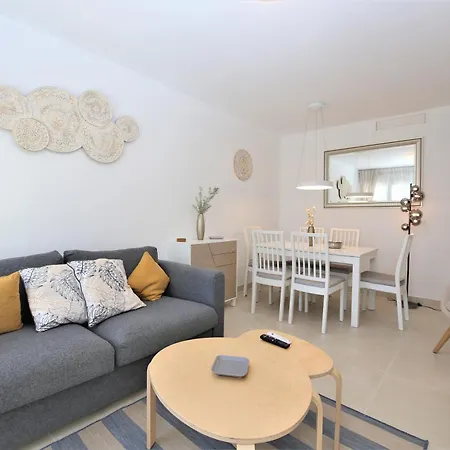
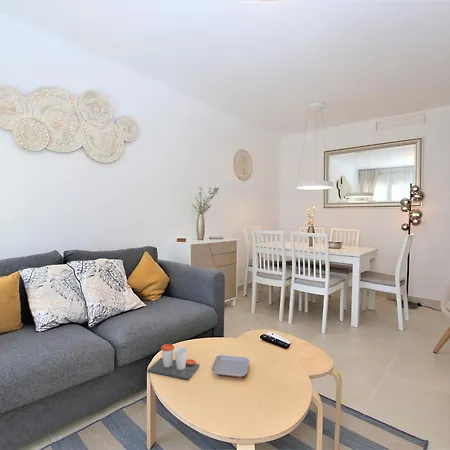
+ cup [147,343,200,381]
